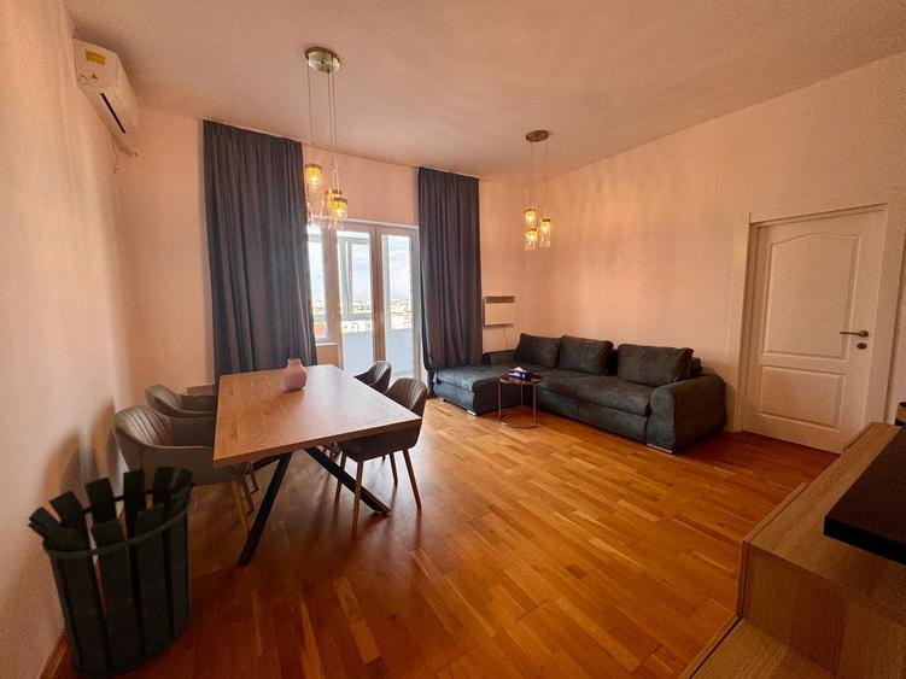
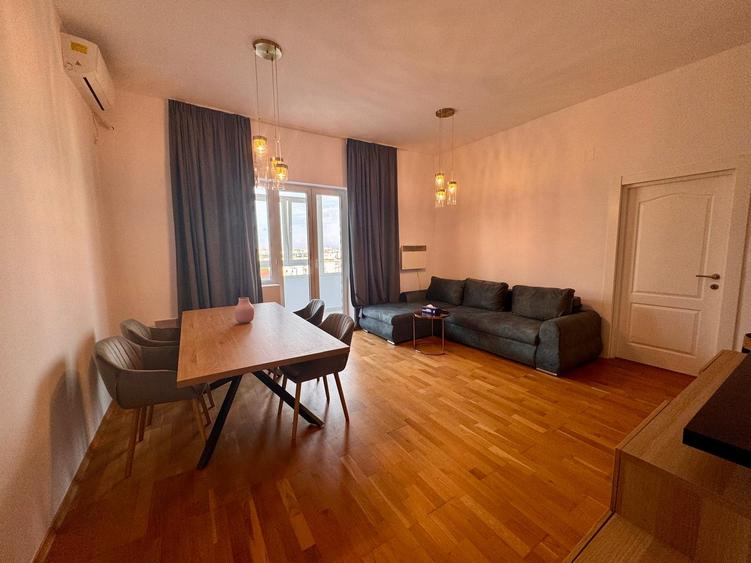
- waste bin [25,466,198,679]
